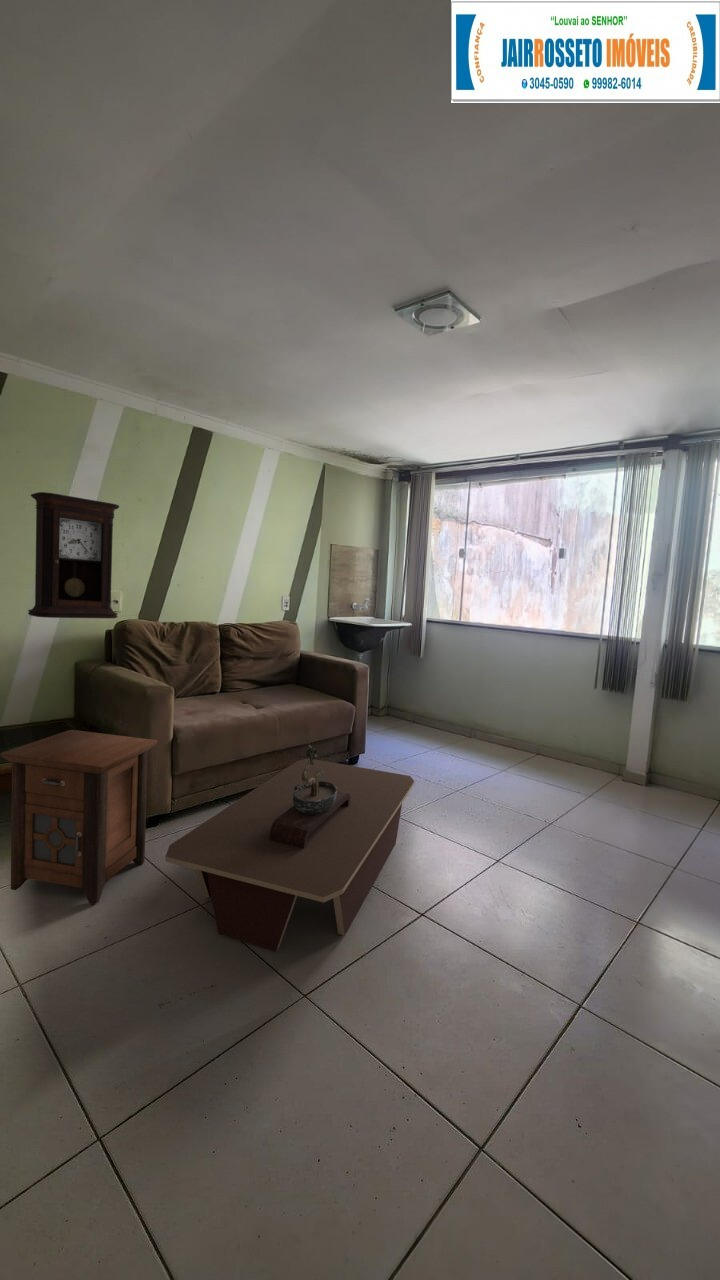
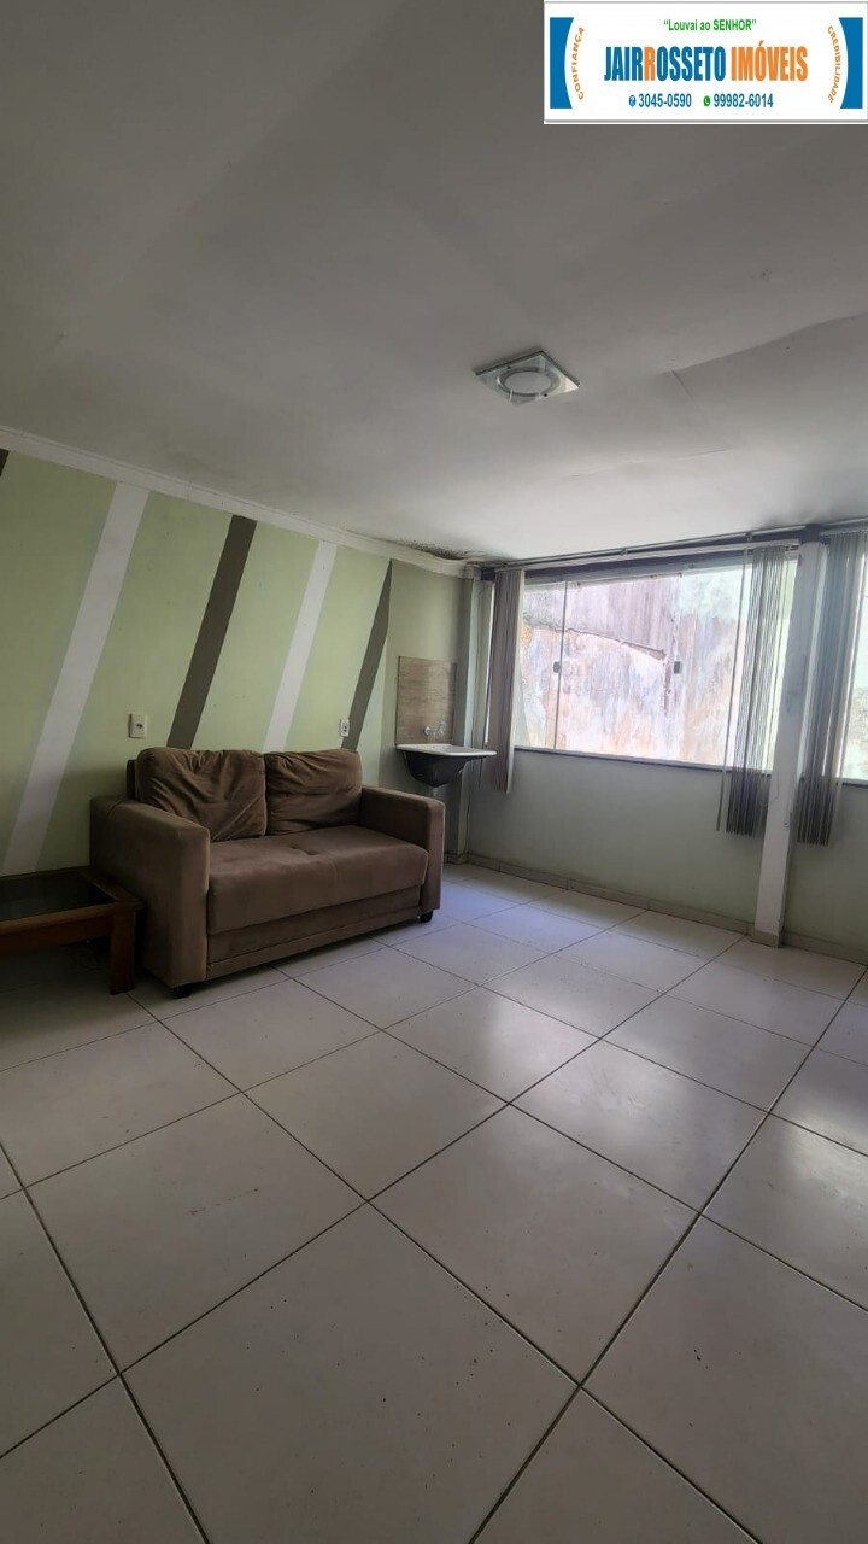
- nightstand [0,729,159,906]
- coffee table [164,758,415,953]
- pendulum clock [27,491,120,619]
- bonsai tree [270,744,350,849]
